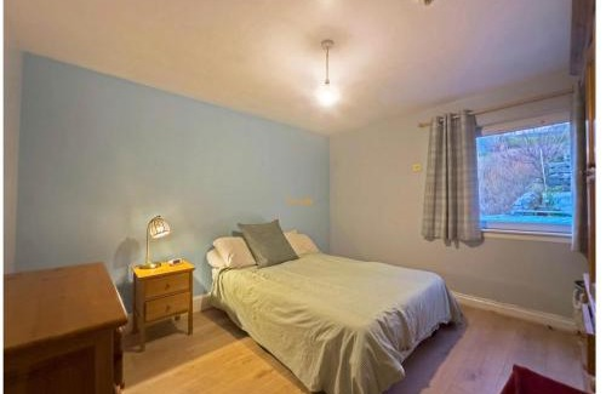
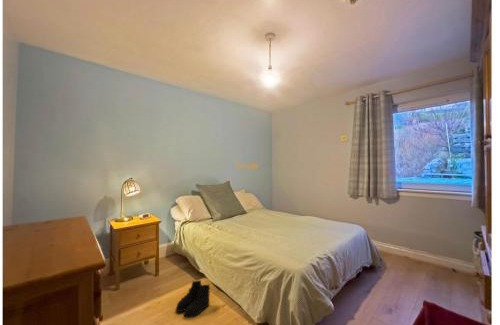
+ boots [175,279,211,319]
